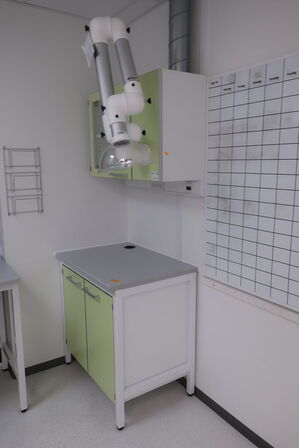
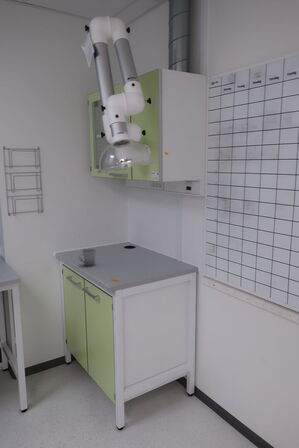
+ cup [78,248,97,267]
